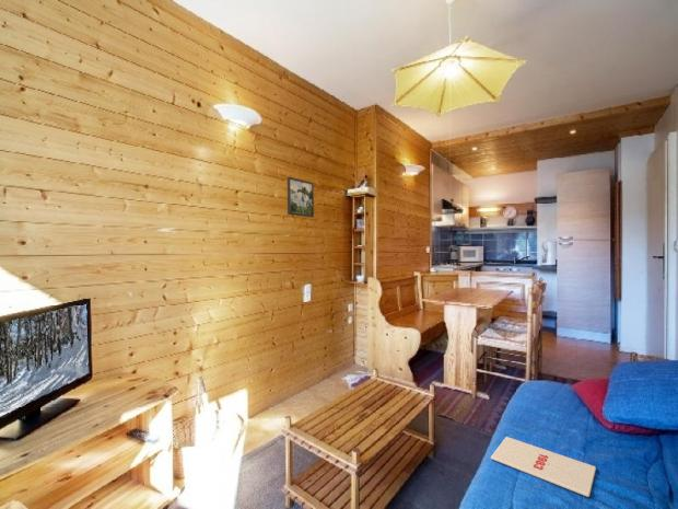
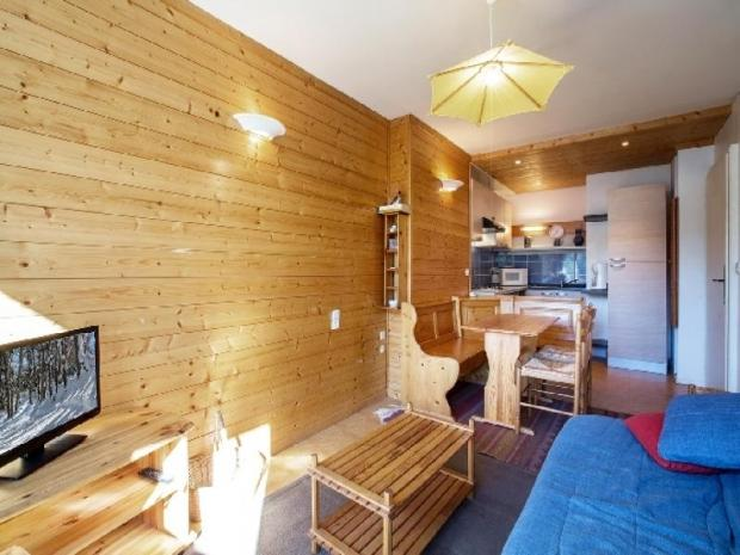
- magazine [490,436,597,498]
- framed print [287,176,315,219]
